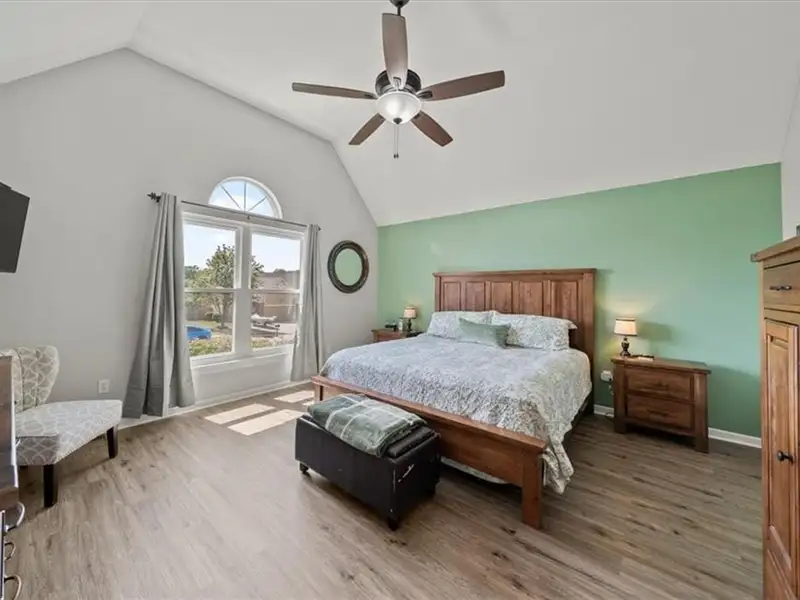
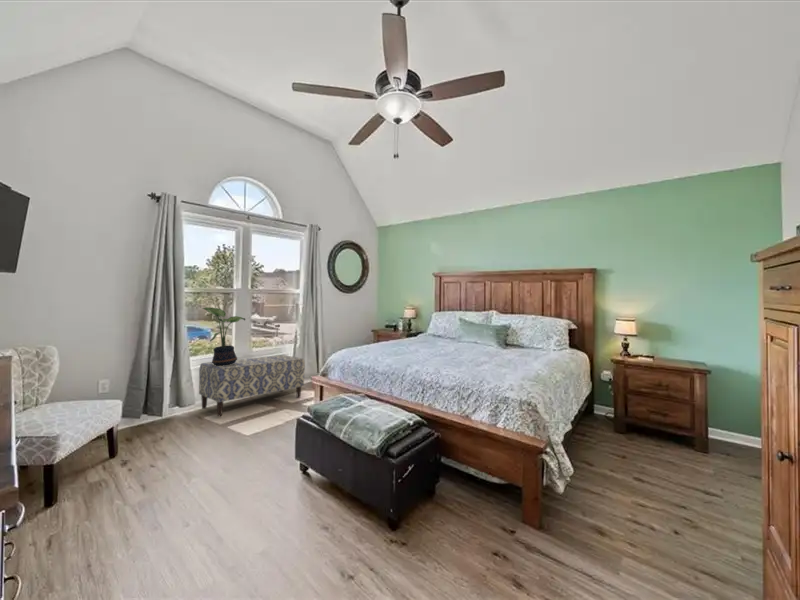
+ bench [198,354,306,418]
+ potted plant [201,306,246,366]
